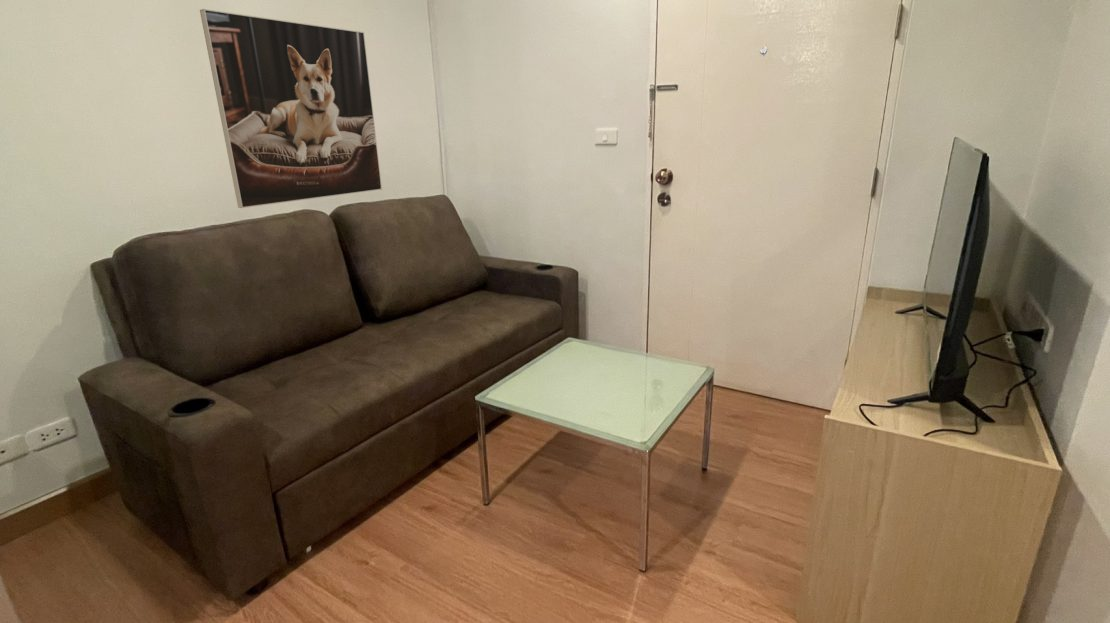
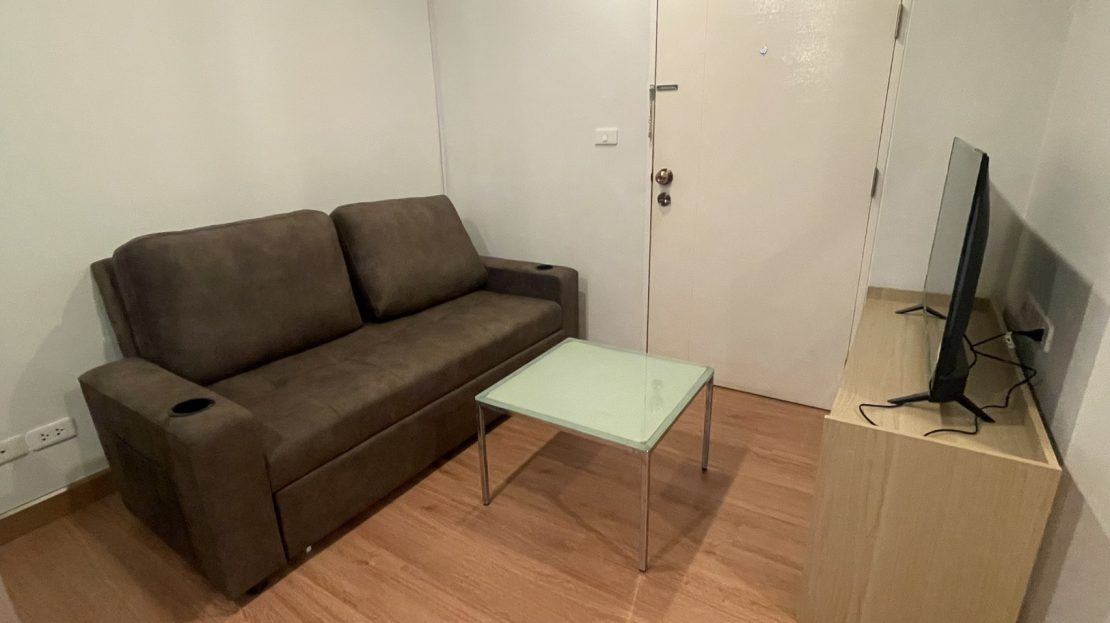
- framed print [199,8,383,209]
